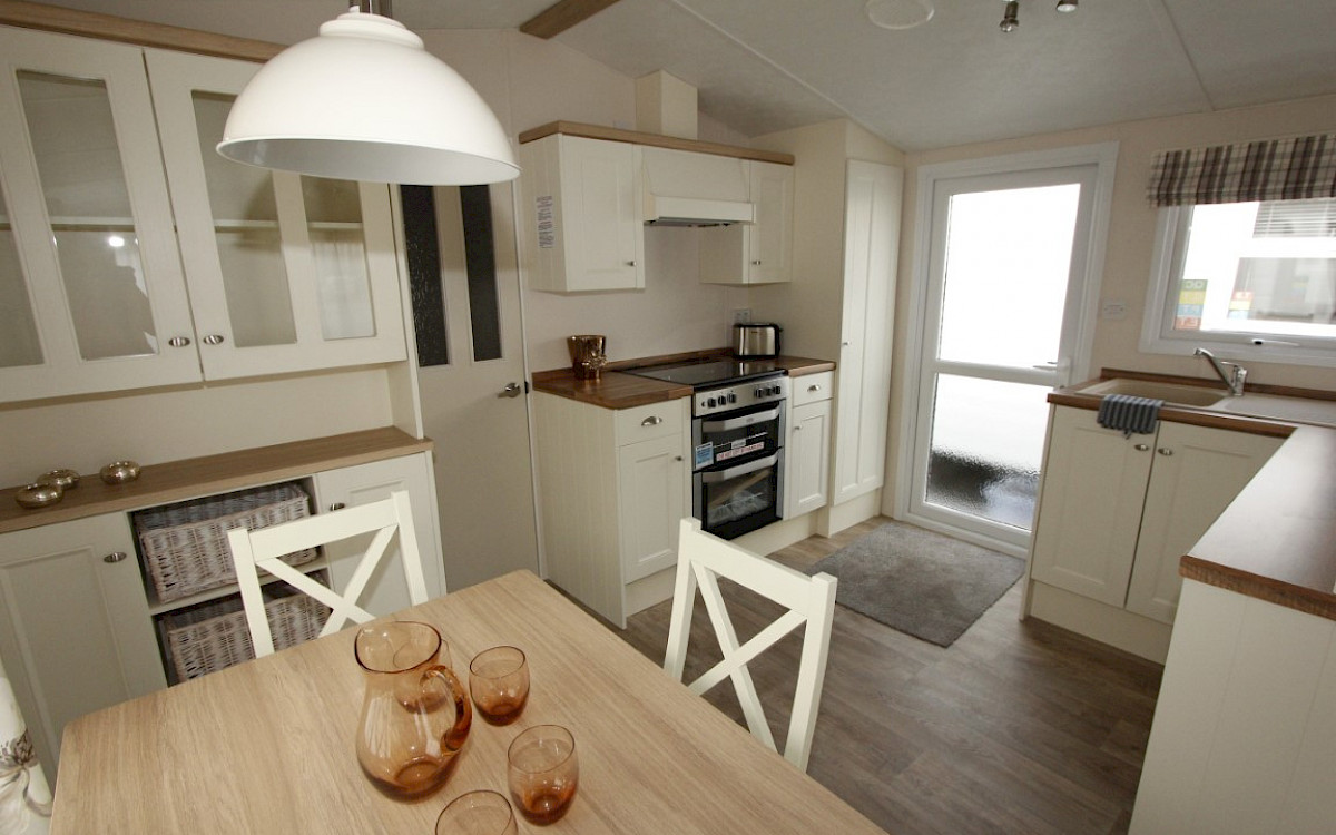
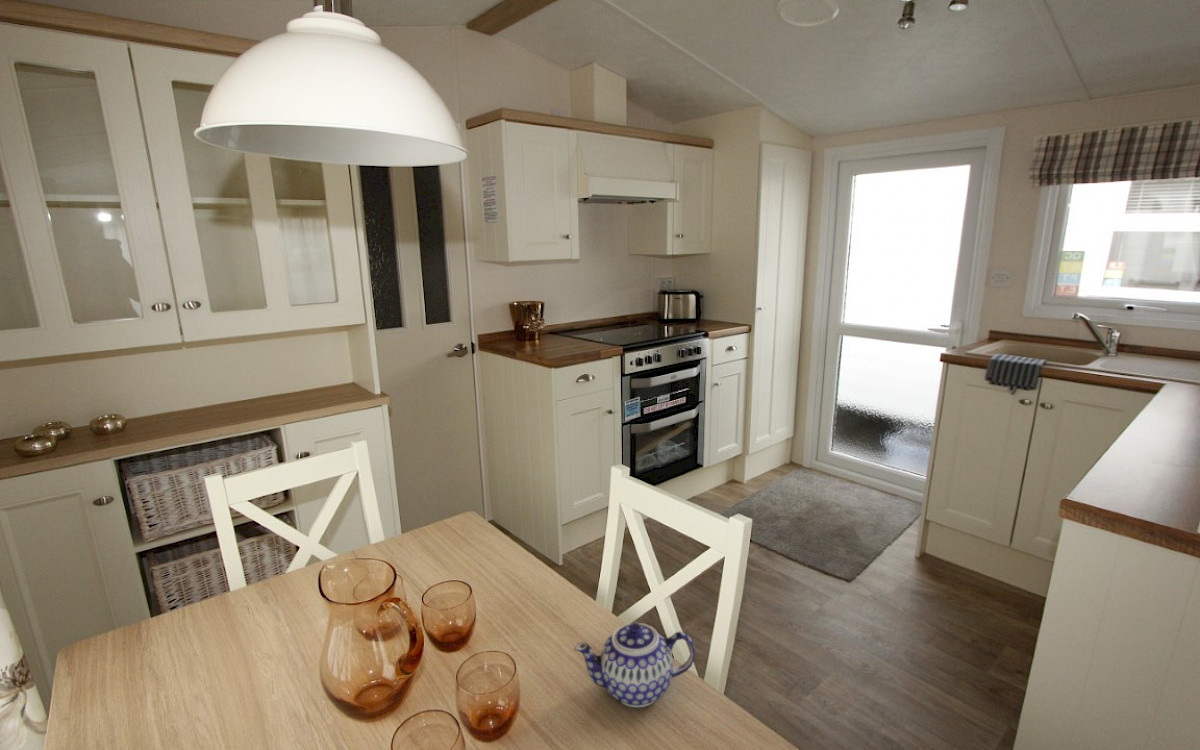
+ teapot [573,622,696,708]
